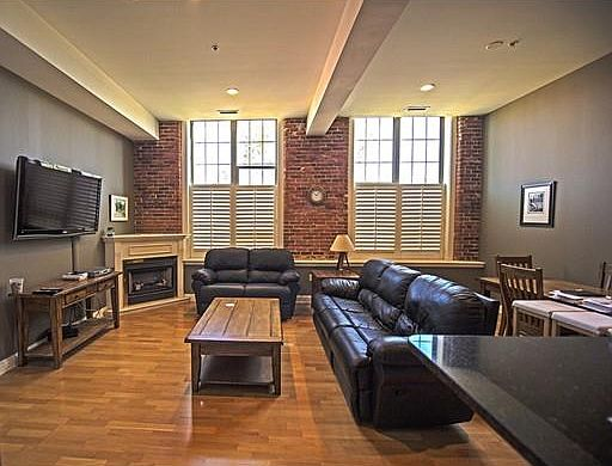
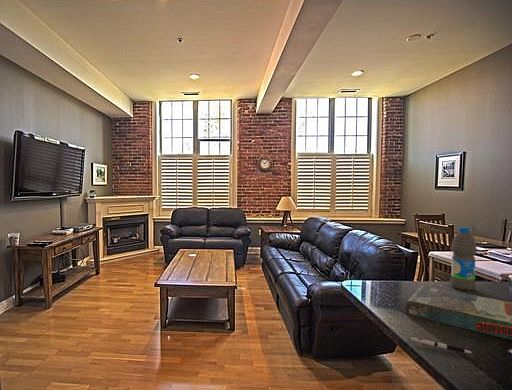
+ pen [409,336,474,354]
+ board game [405,285,512,341]
+ water bottle [449,226,478,291]
